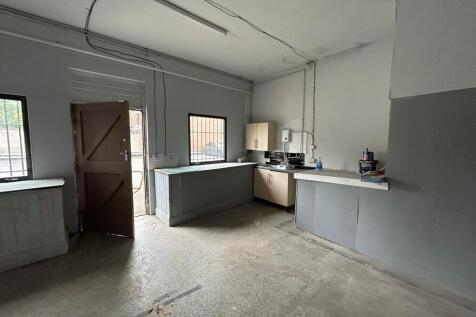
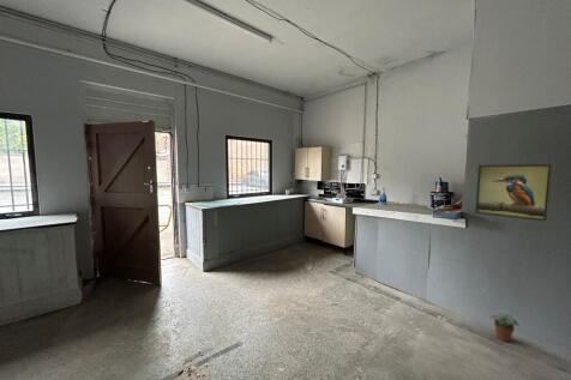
+ potted plant [489,312,521,343]
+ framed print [474,163,553,222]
